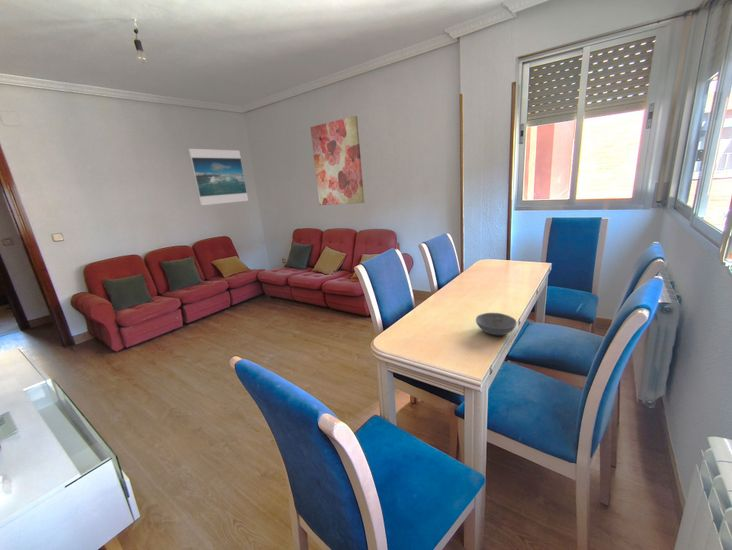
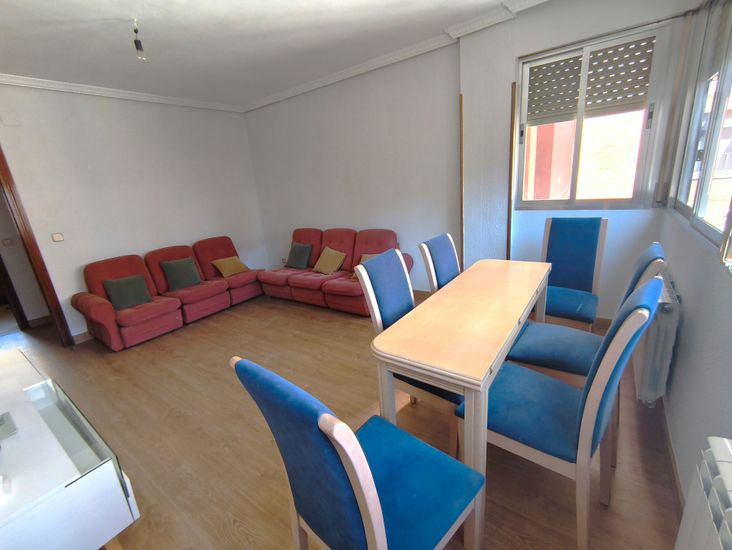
- wall art [309,115,365,206]
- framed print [187,148,249,206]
- bowl [475,312,518,336]
